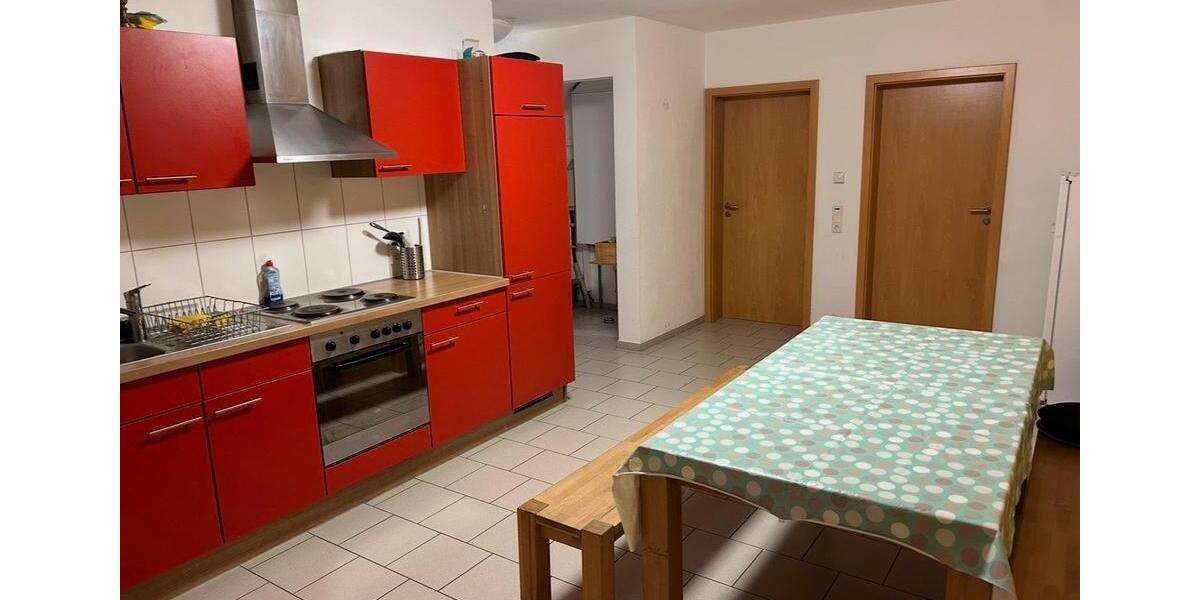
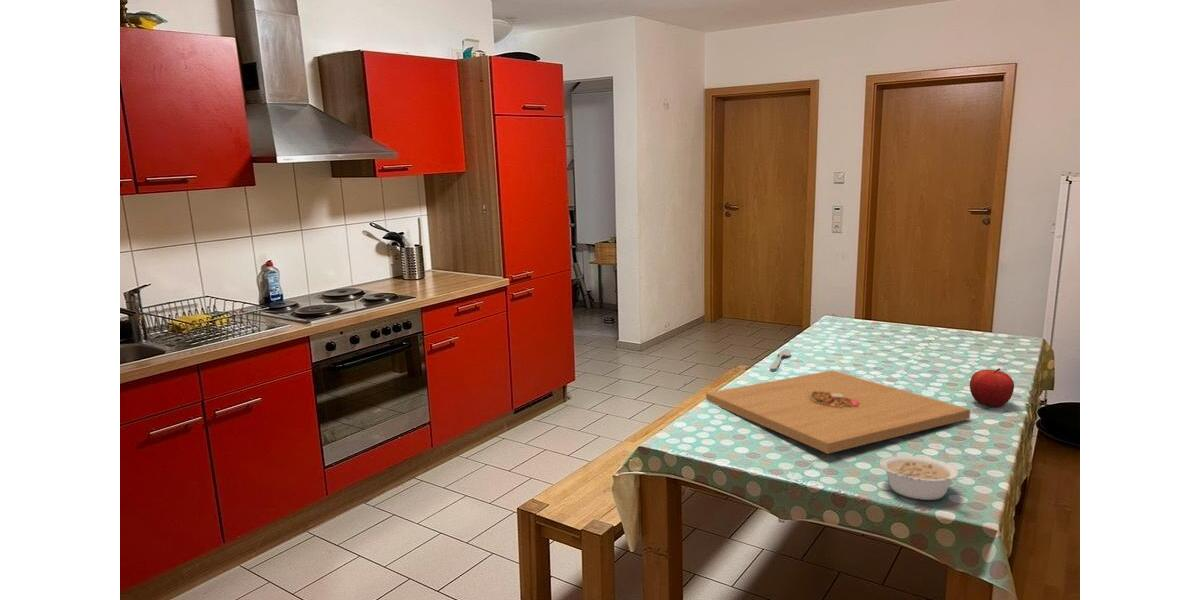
+ legume [879,454,962,501]
+ spoon [769,349,792,370]
+ fruit [969,367,1015,408]
+ platter [705,369,971,455]
